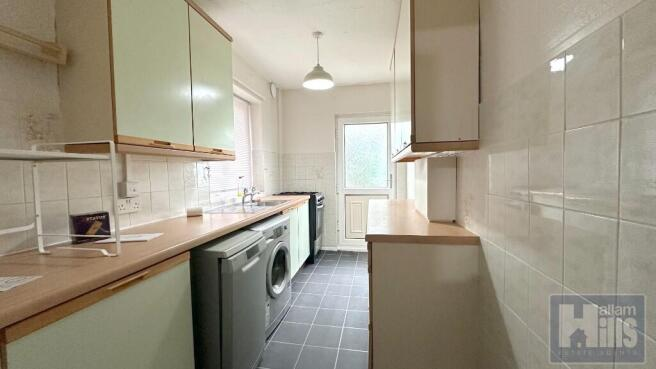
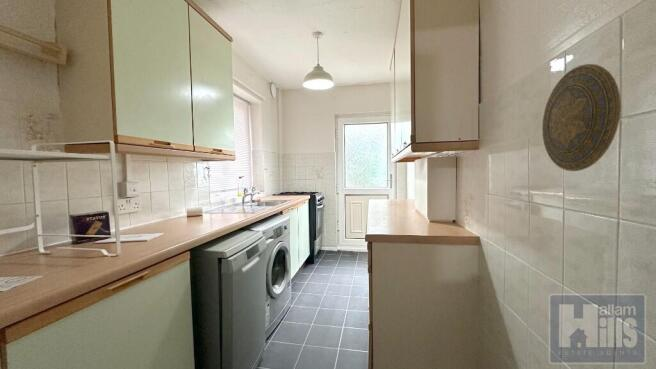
+ decorative plate [541,63,622,172]
